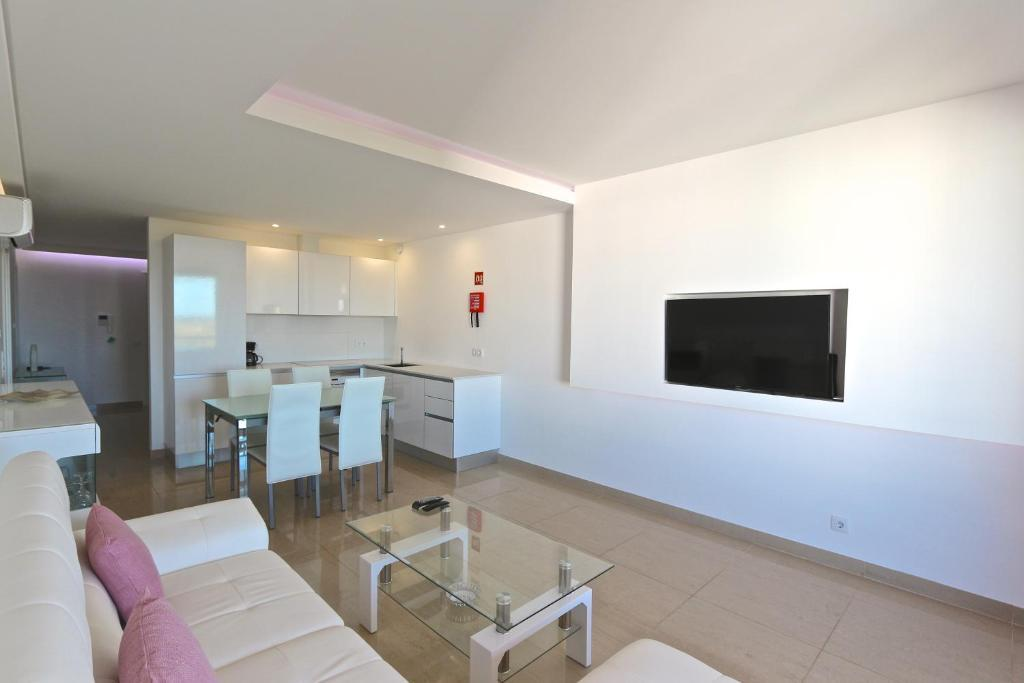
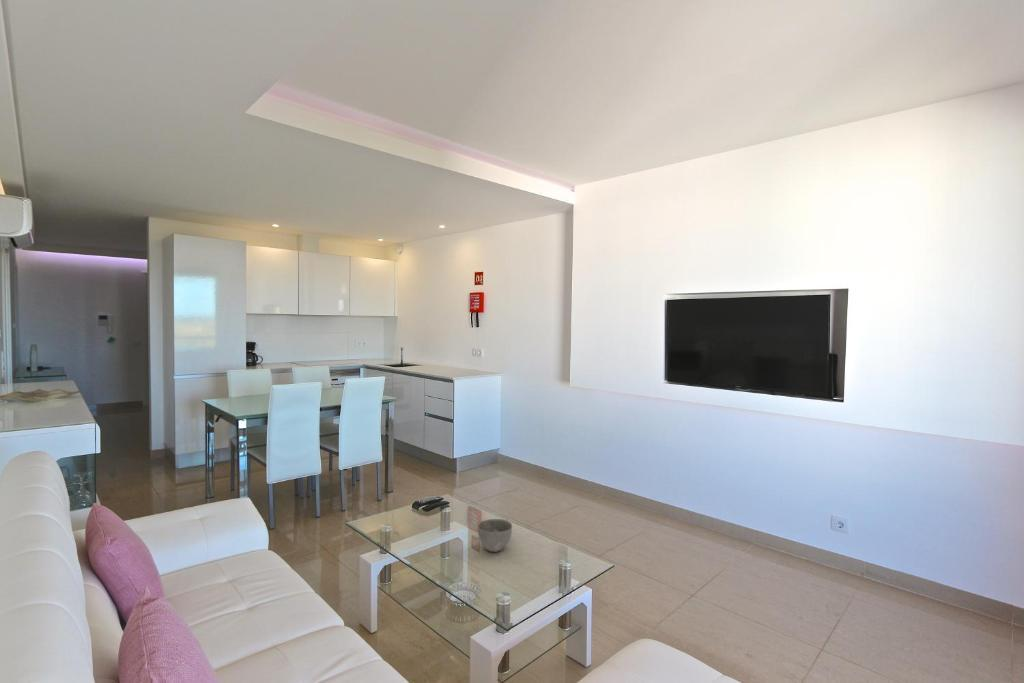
+ bowl [476,518,513,553]
